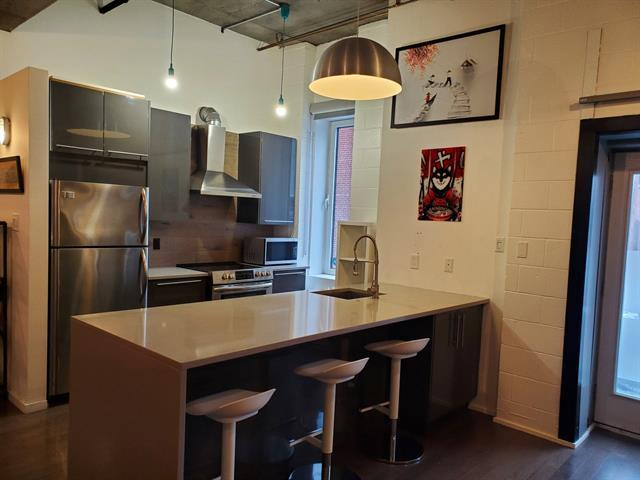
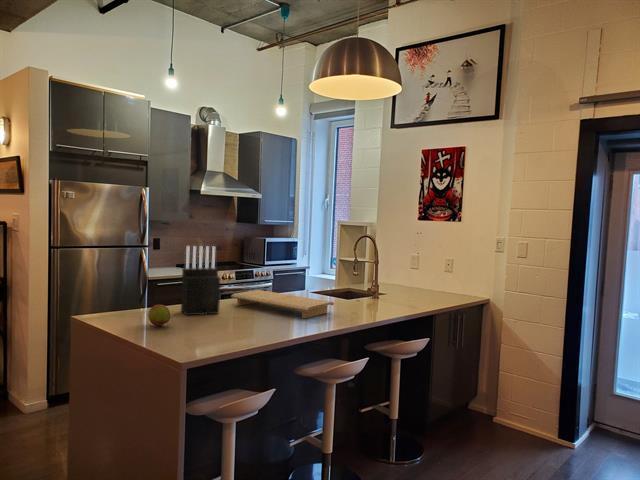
+ cutting board [230,289,335,319]
+ knife block [180,245,222,316]
+ fruit [147,303,171,327]
